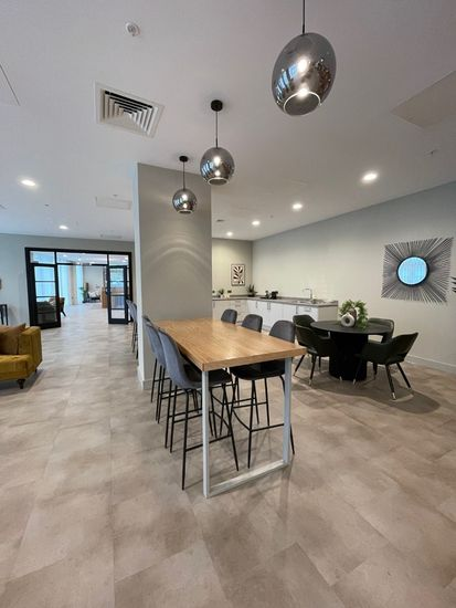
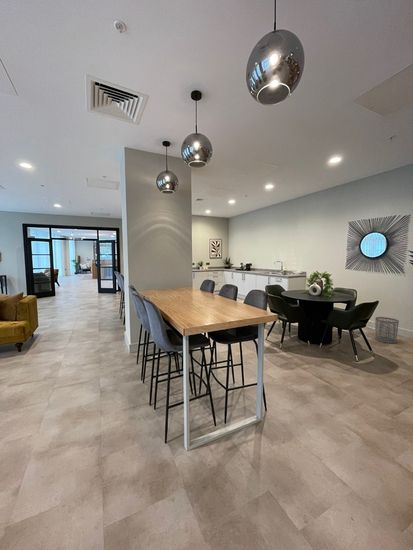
+ waste bin [374,316,400,344]
